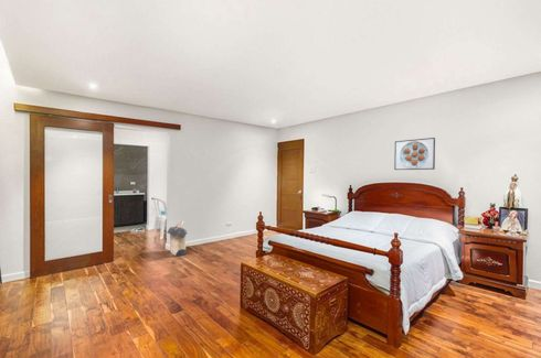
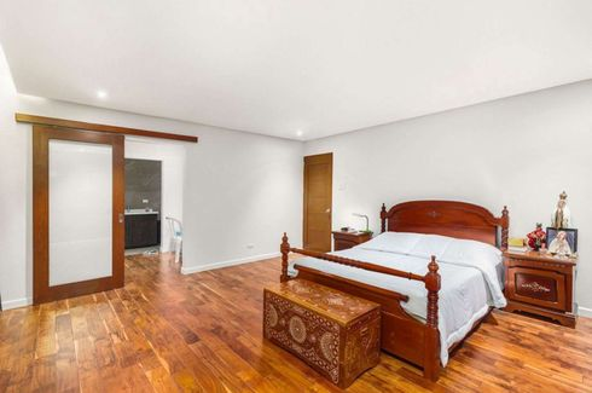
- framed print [393,137,436,171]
- laundry hamper [166,220,188,257]
